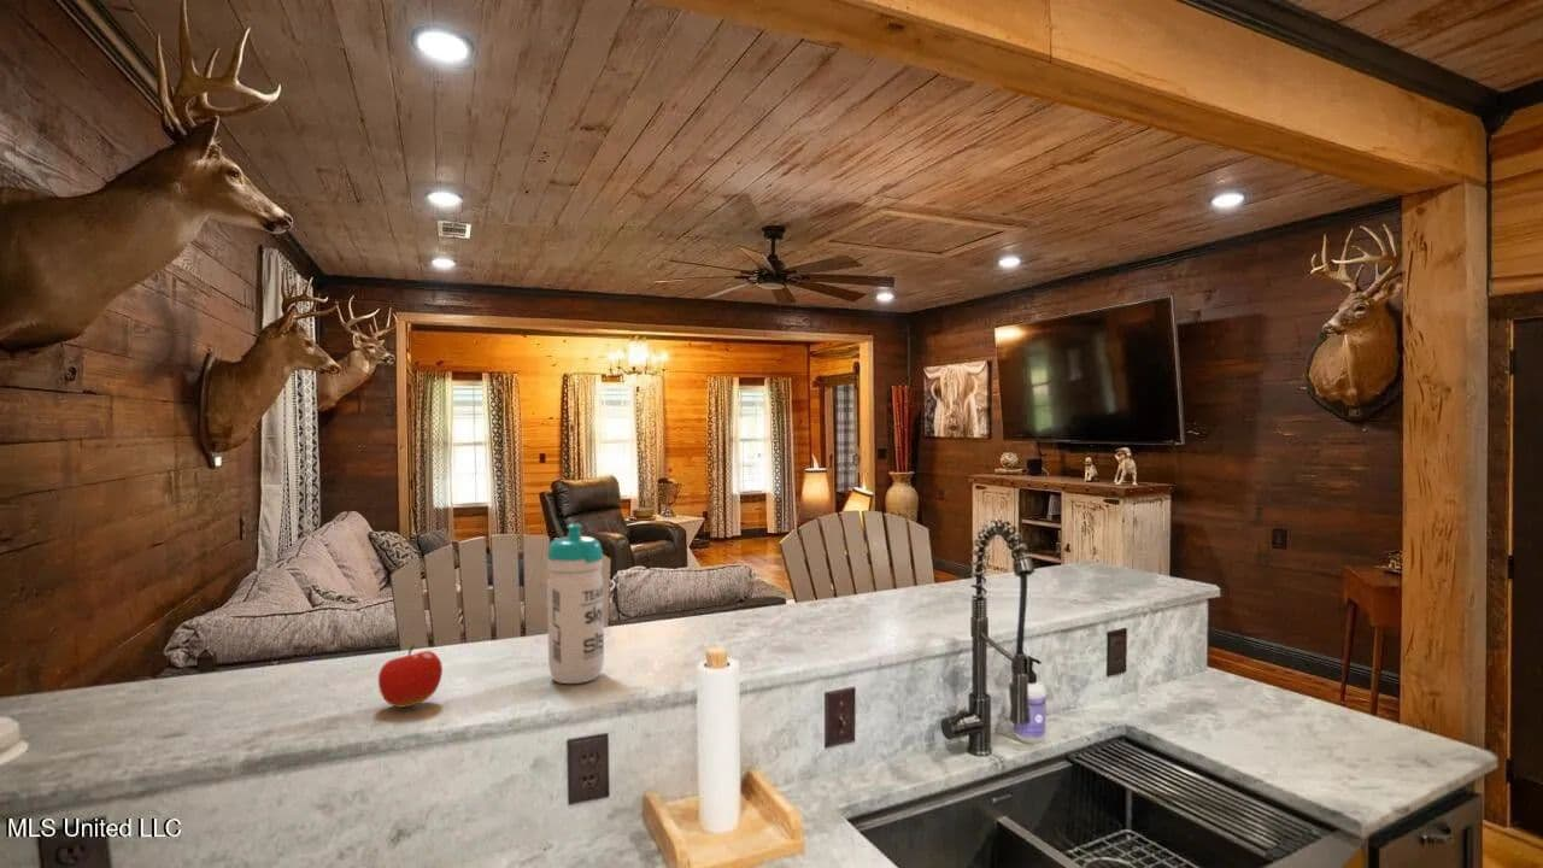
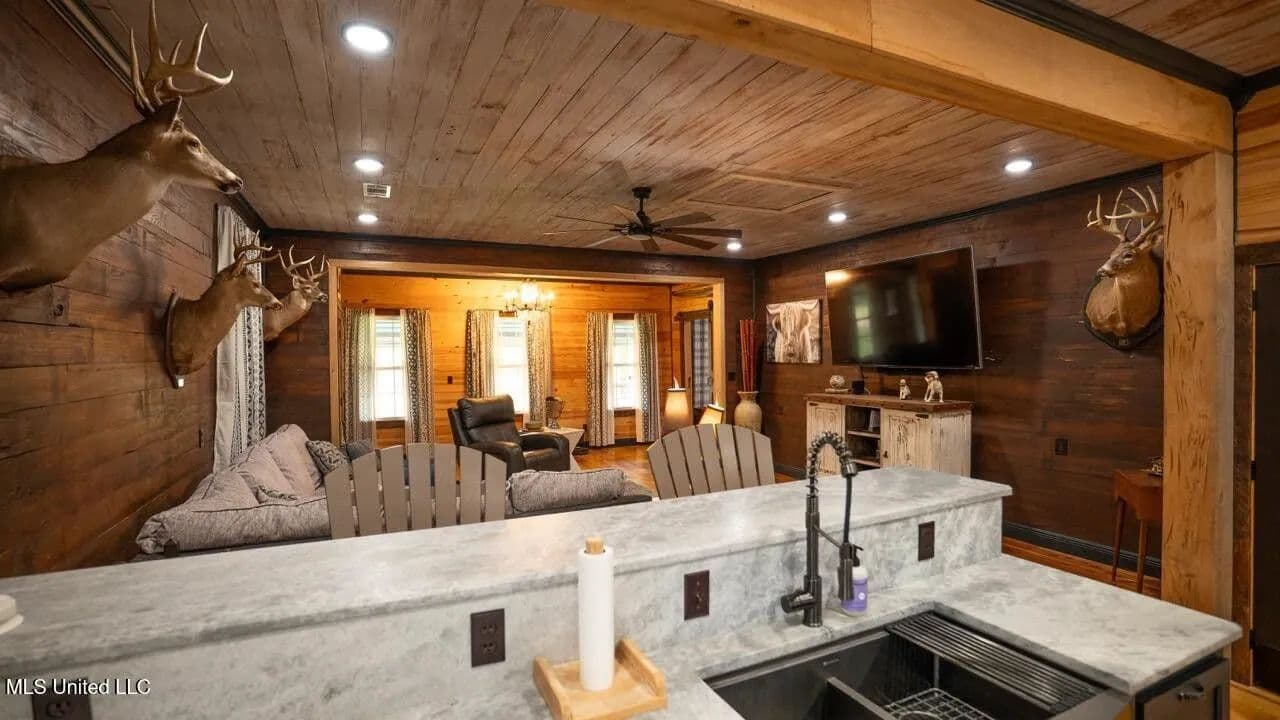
- fruit [377,644,444,709]
- water bottle [545,522,605,685]
